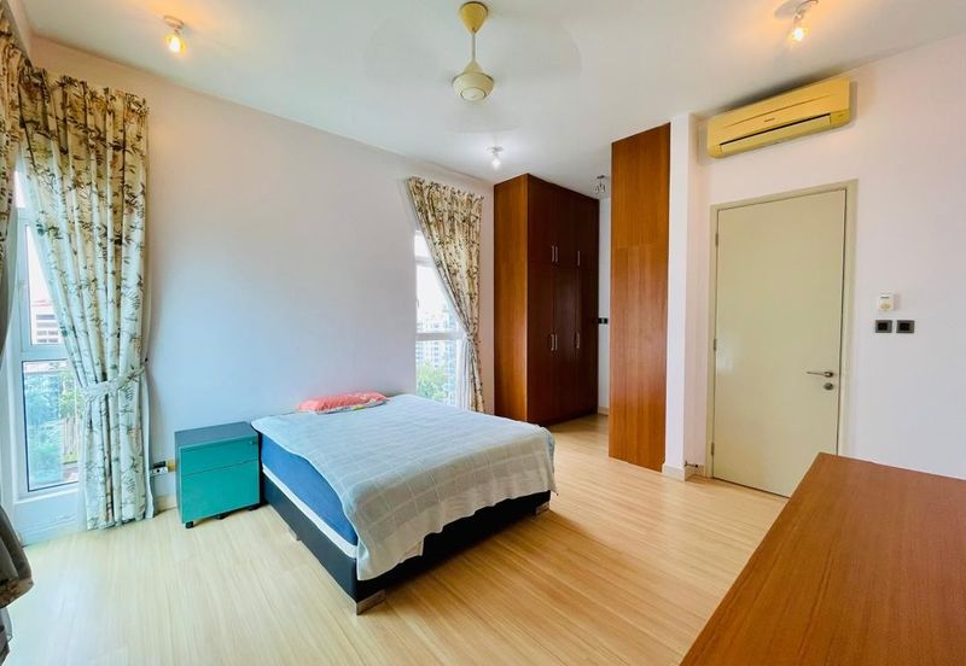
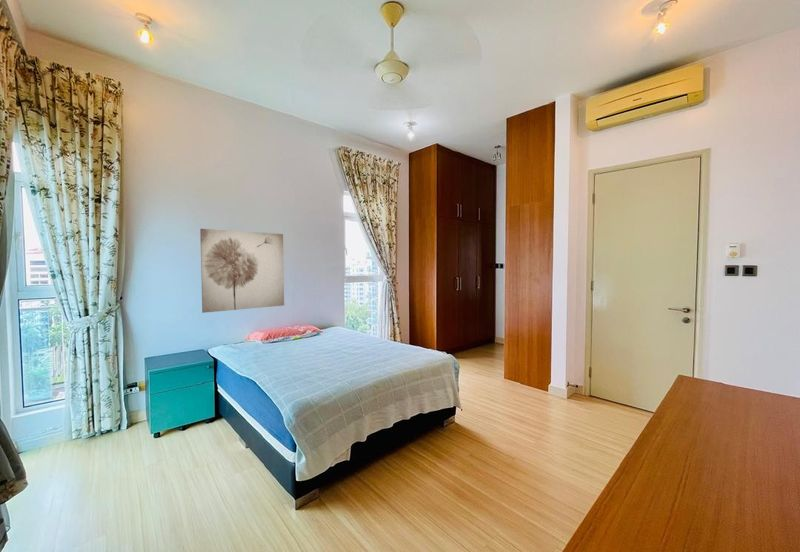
+ wall art [199,228,285,314]
